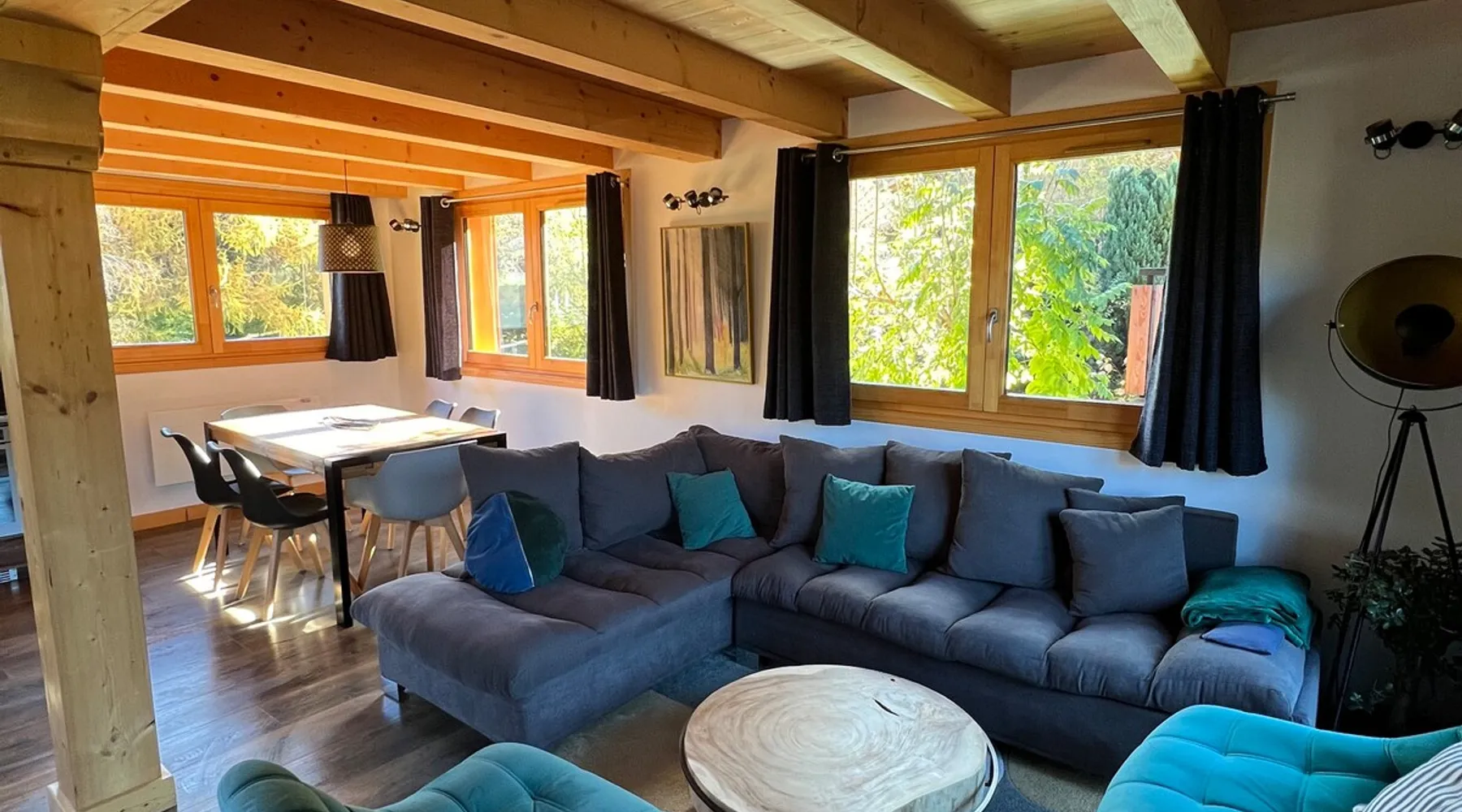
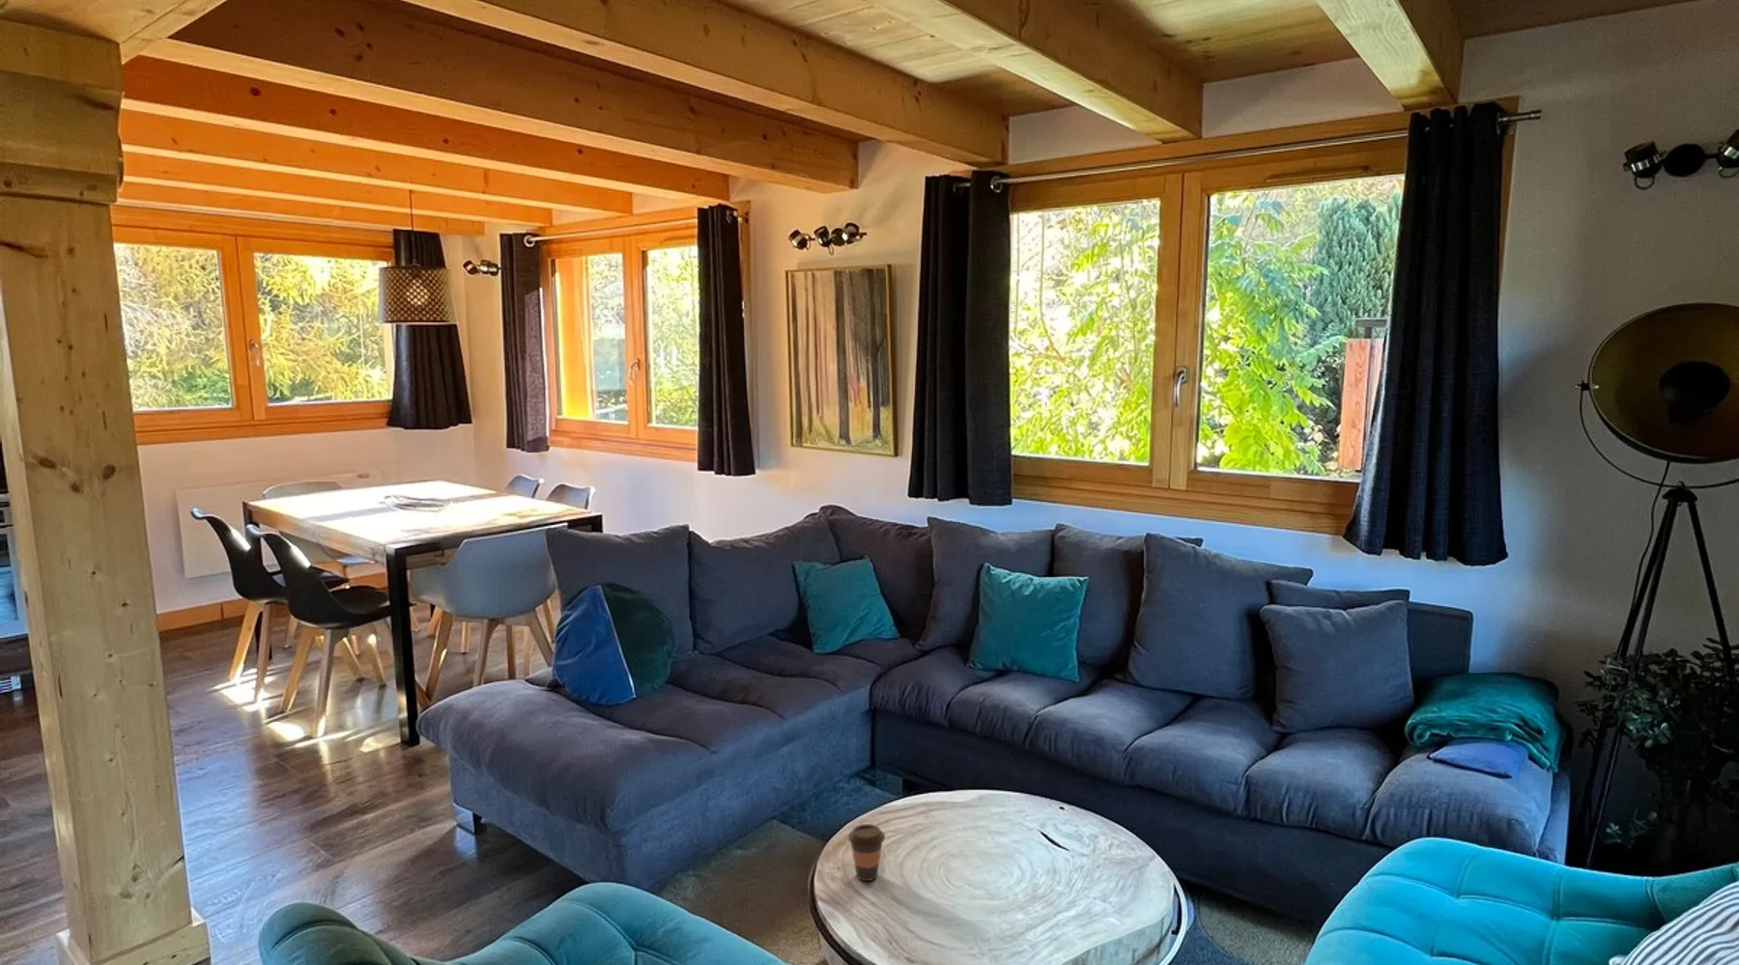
+ coffee cup [847,824,886,882]
